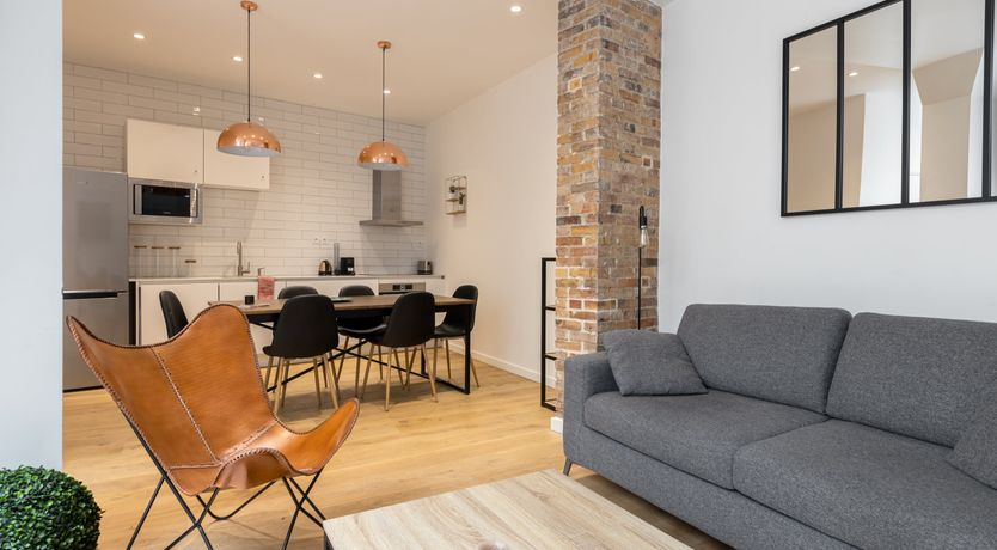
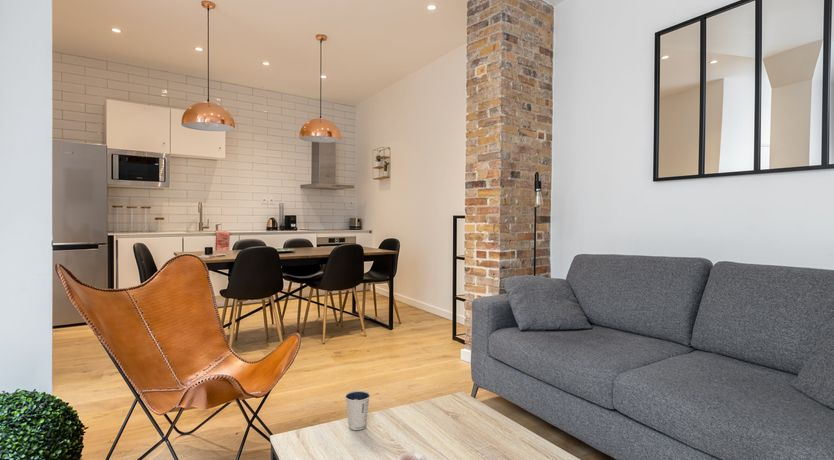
+ dixie cup [344,390,371,431]
